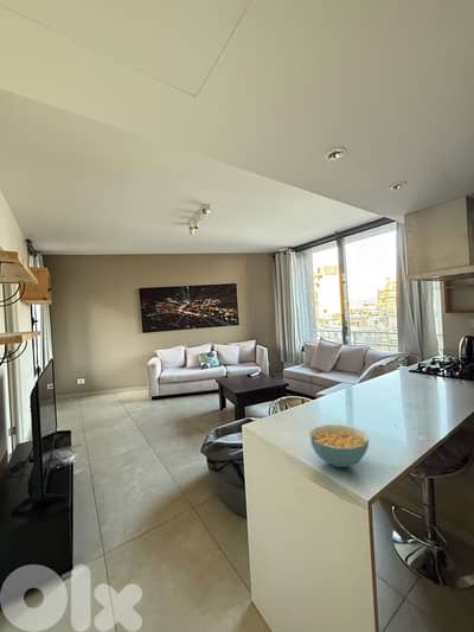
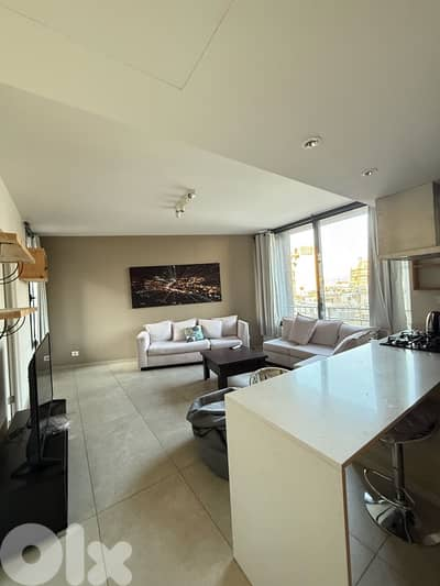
- cereal bowl [308,423,370,468]
